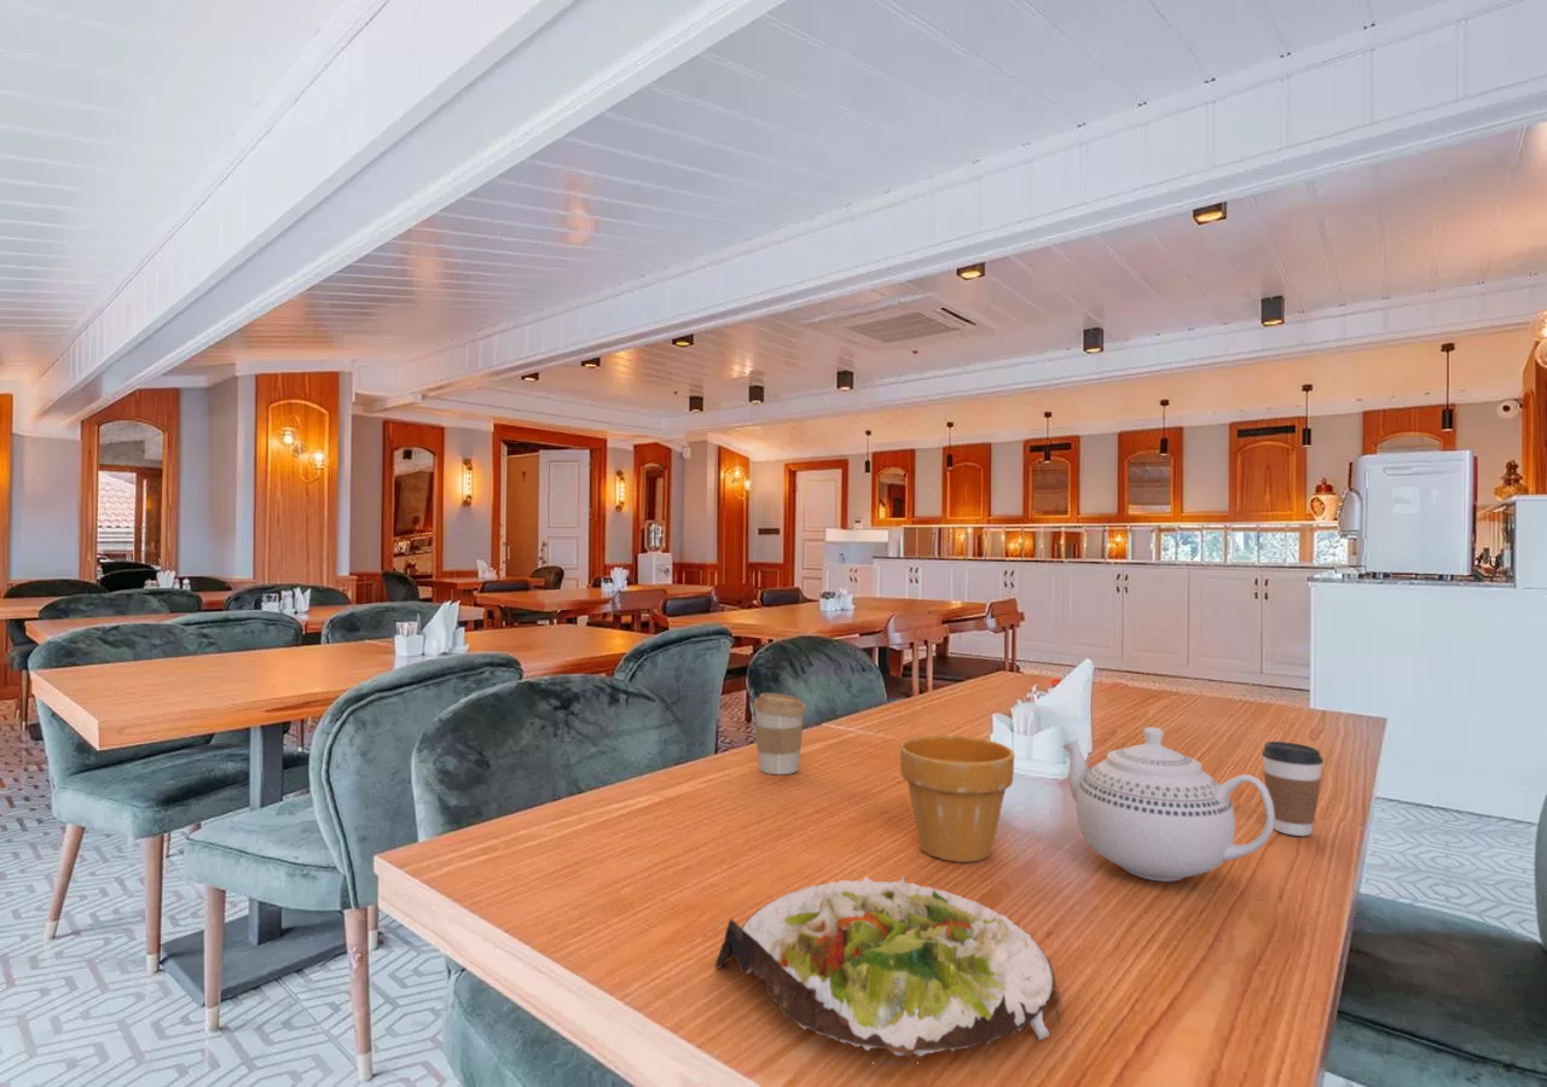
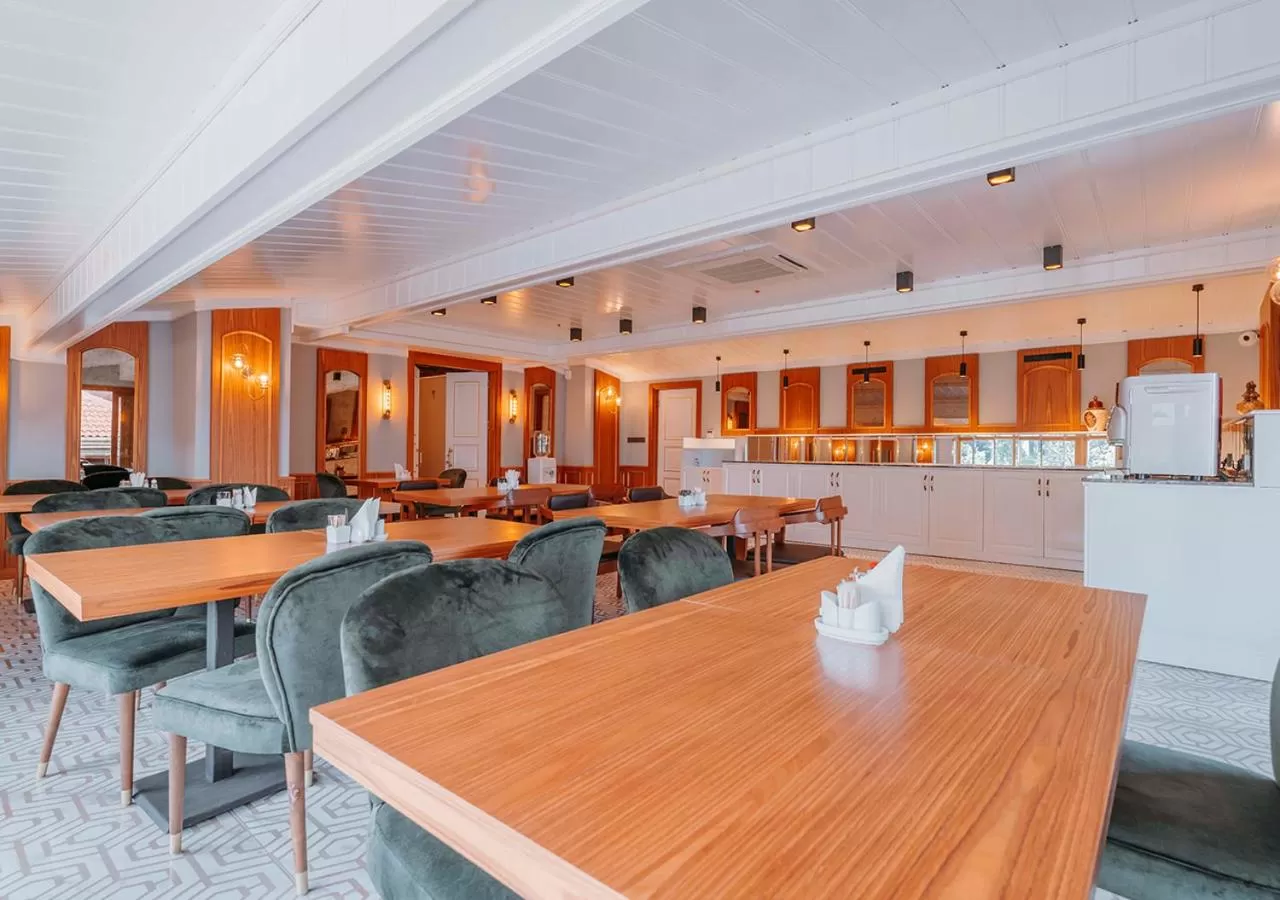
- teapot [1061,726,1275,883]
- salad plate [714,874,1062,1065]
- flower pot [899,734,1015,864]
- coffee cup [1261,740,1325,837]
- coffee cup [752,692,807,775]
